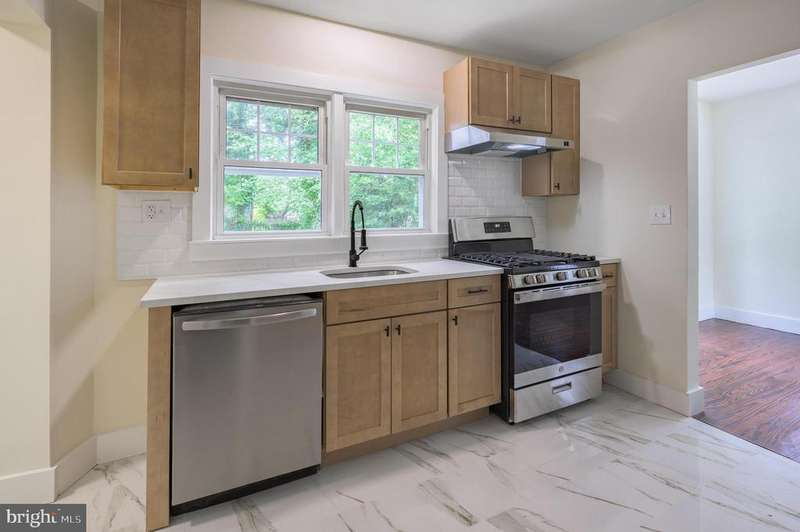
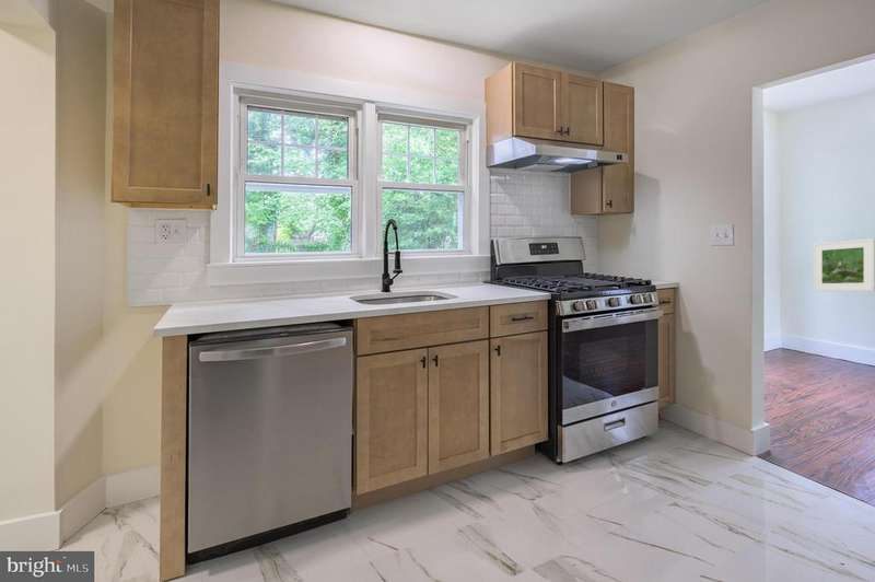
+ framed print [812,237,875,292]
